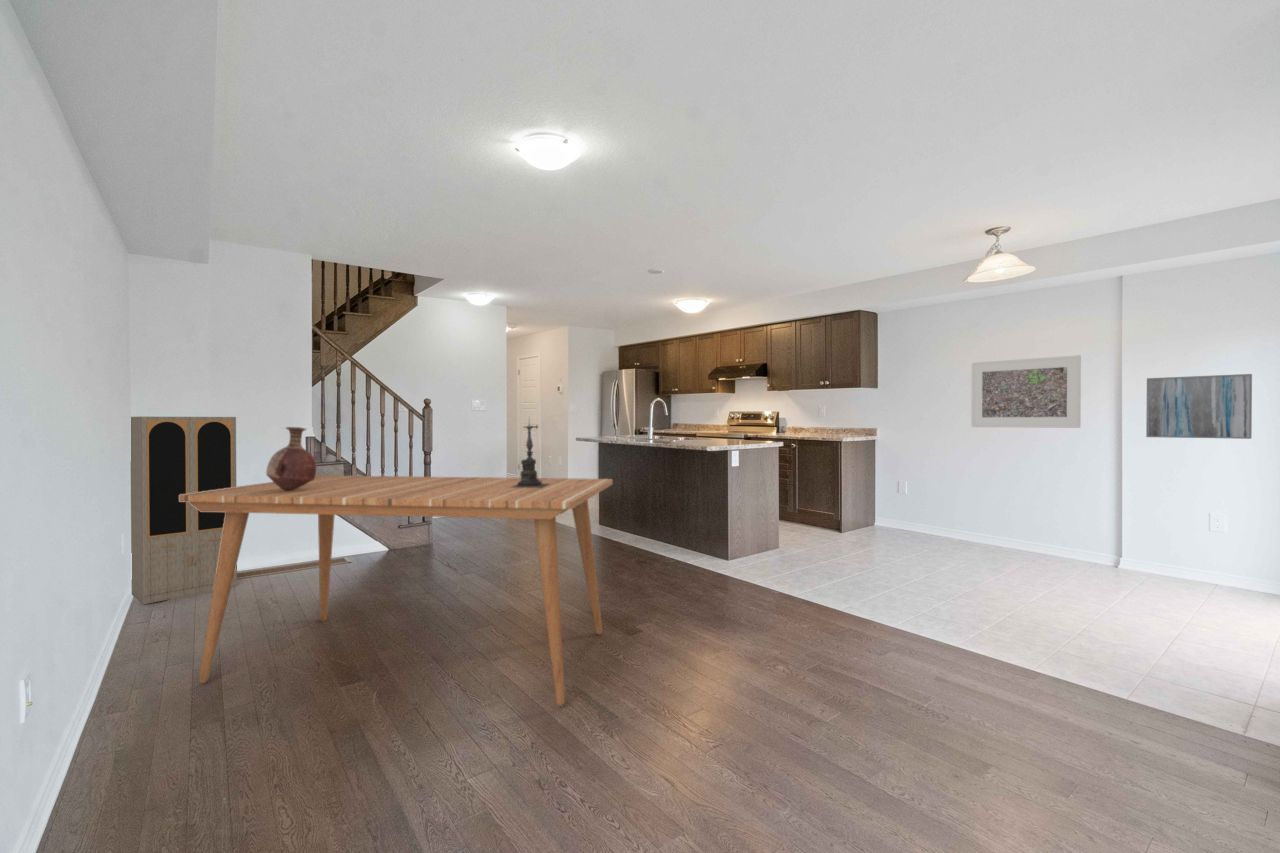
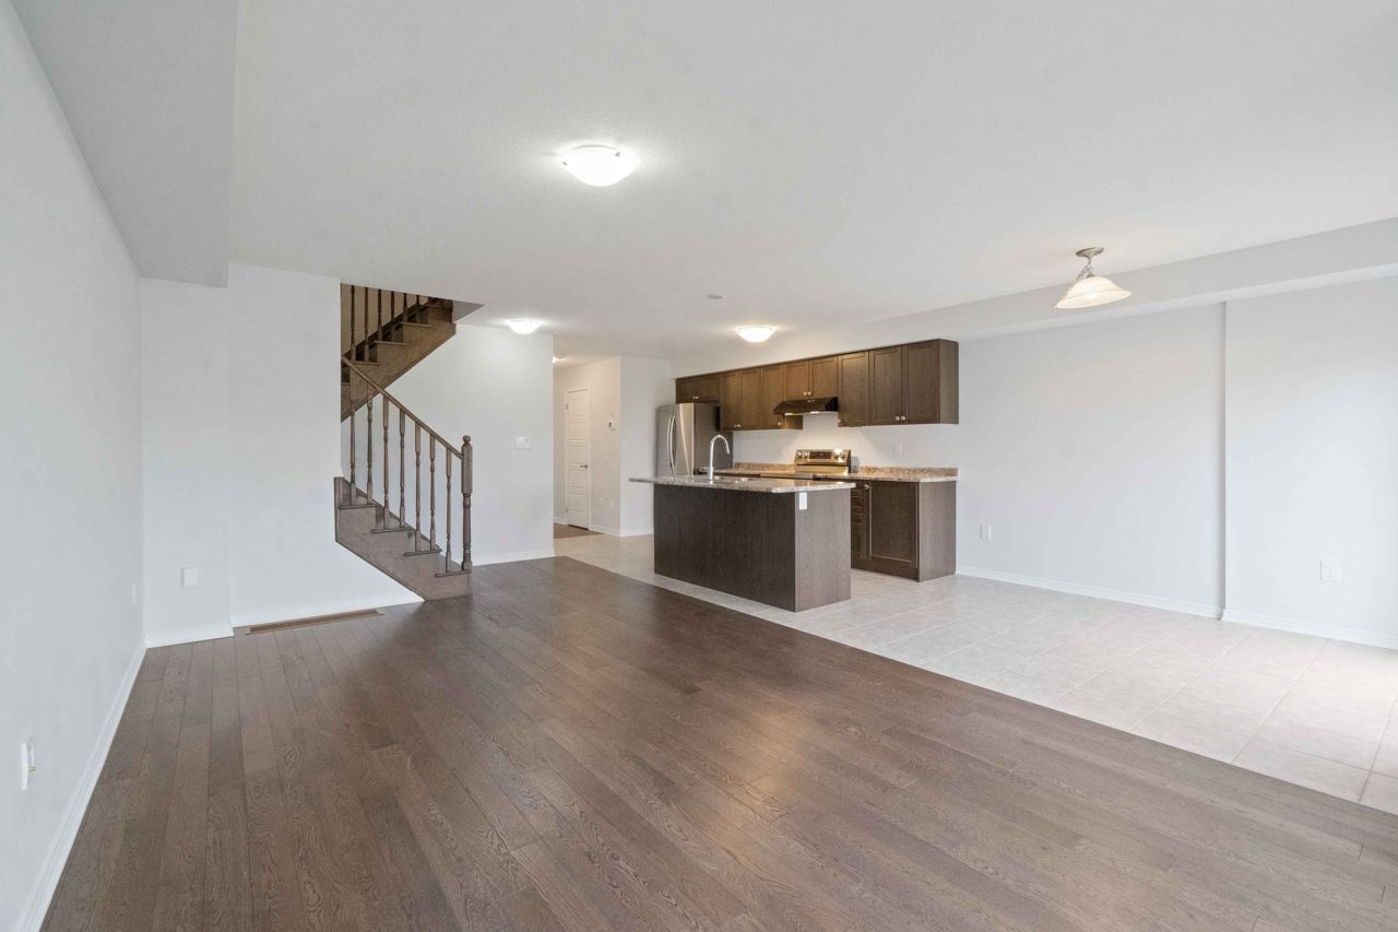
- dining table [179,474,614,707]
- vase [265,426,317,491]
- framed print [970,354,1082,429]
- cabinet [130,416,238,605]
- candle holder [510,415,550,488]
- wall art [1145,373,1253,440]
